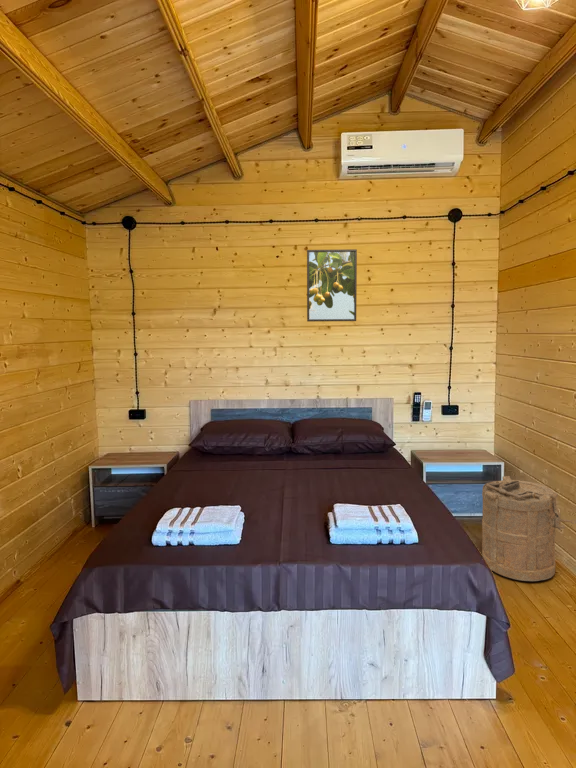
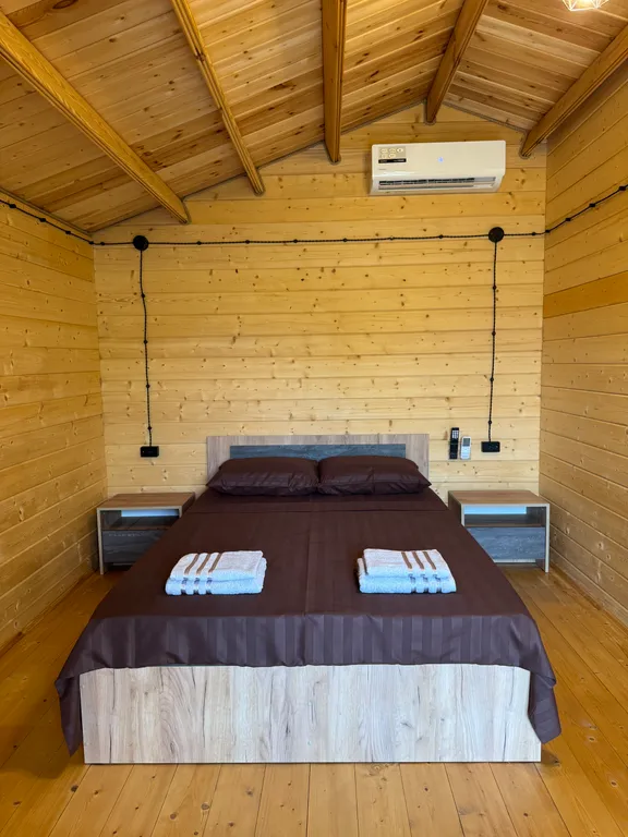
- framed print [306,248,358,323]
- laundry hamper [481,475,576,582]
